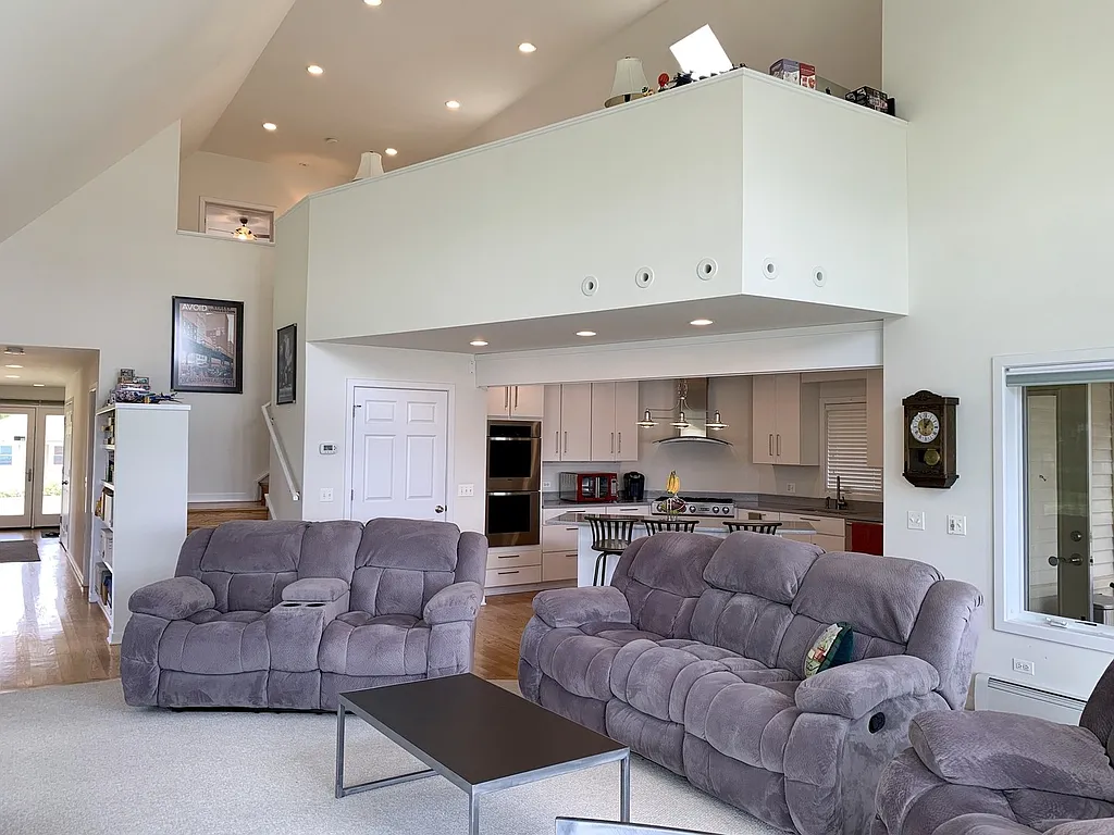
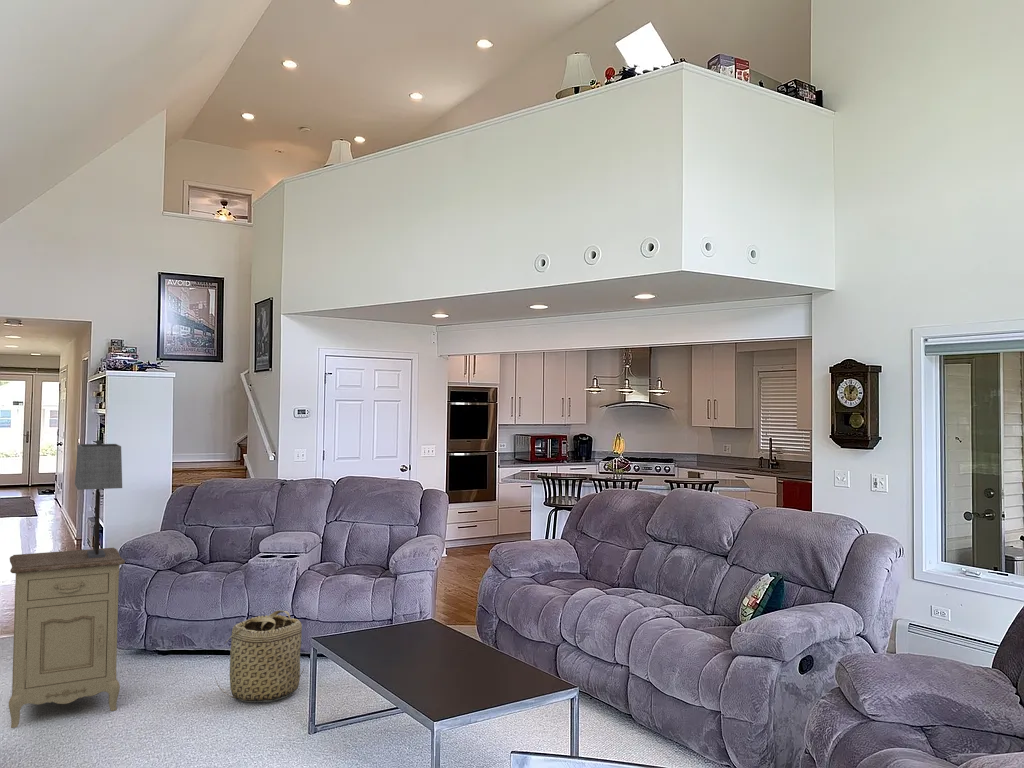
+ basket [213,609,306,703]
+ table lamp [74,439,123,558]
+ nightstand [8,547,126,729]
